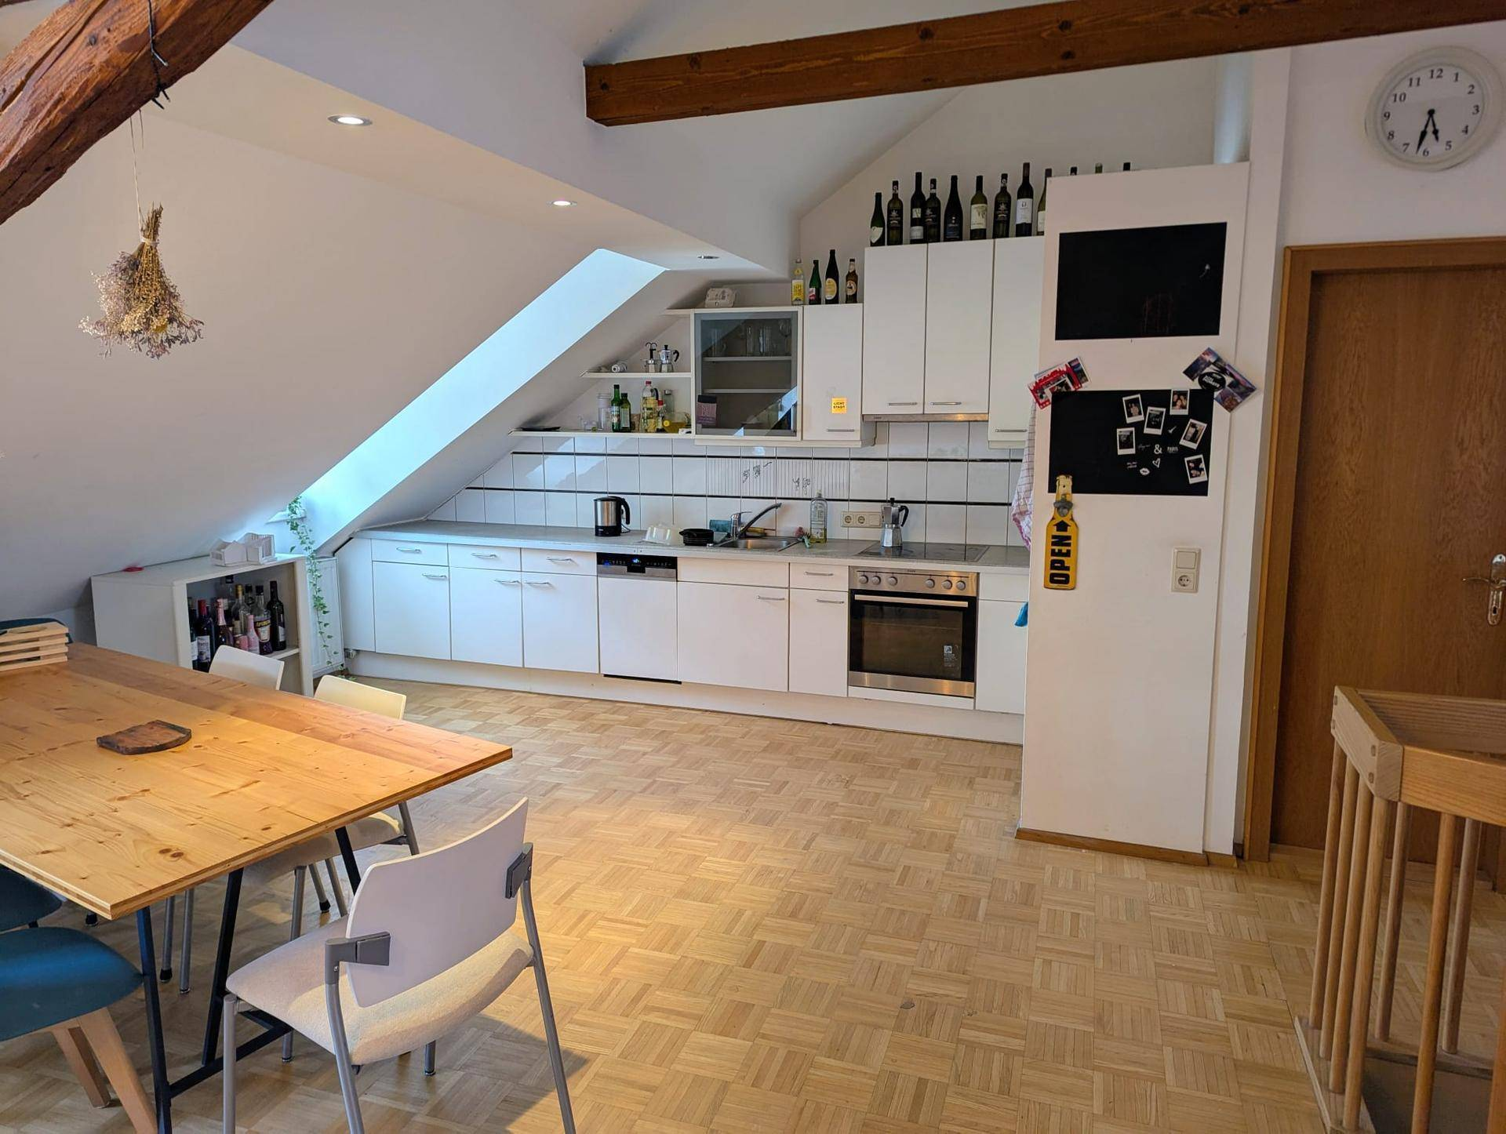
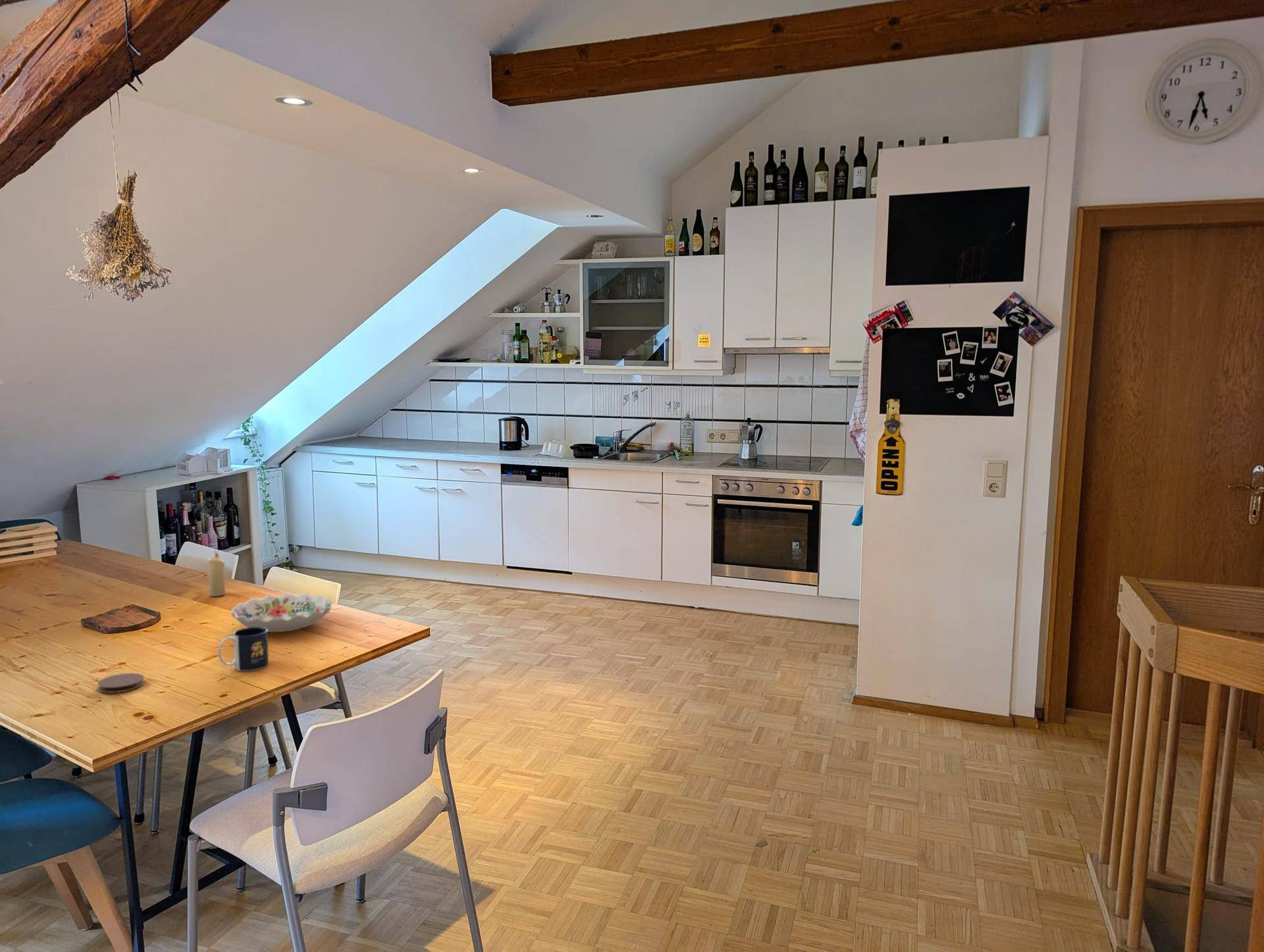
+ mug [217,627,269,672]
+ candle [207,550,226,597]
+ coaster [97,672,145,693]
+ decorative bowl [230,593,333,633]
